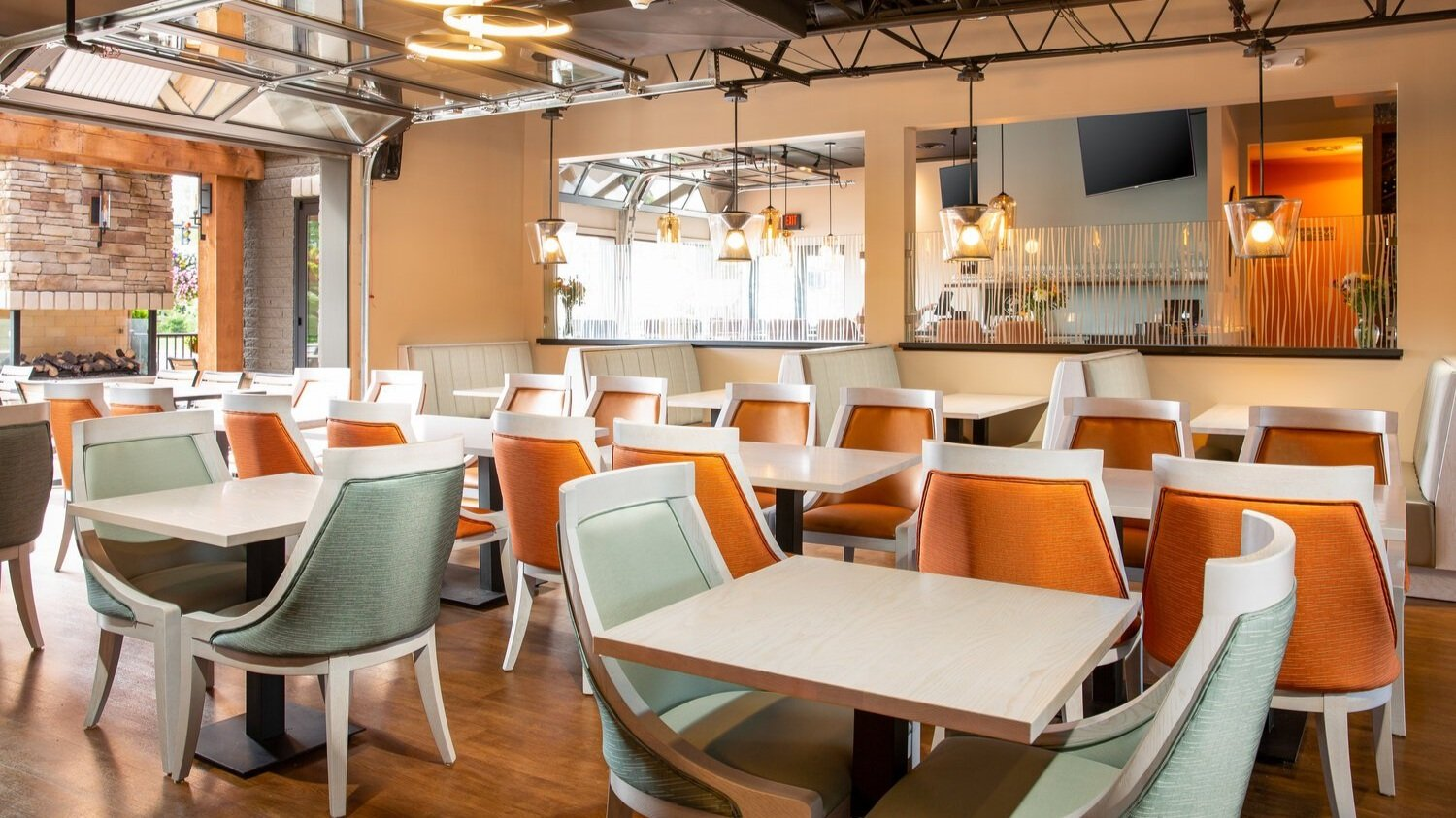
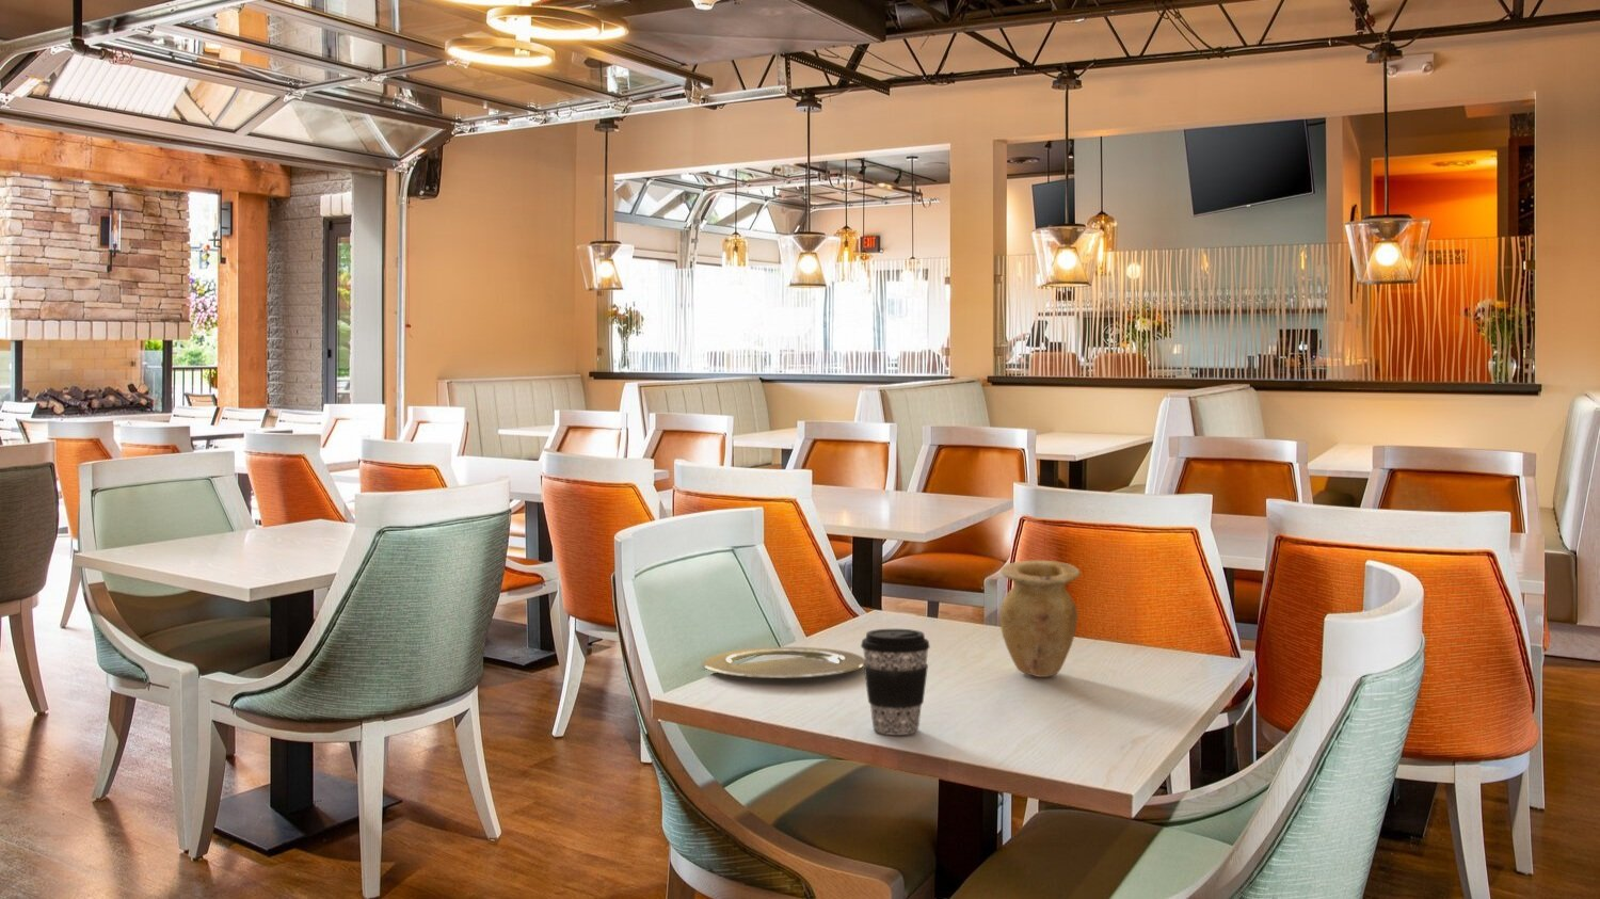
+ vase [999,558,1081,678]
+ coffee cup [859,629,931,736]
+ plate [702,646,865,679]
